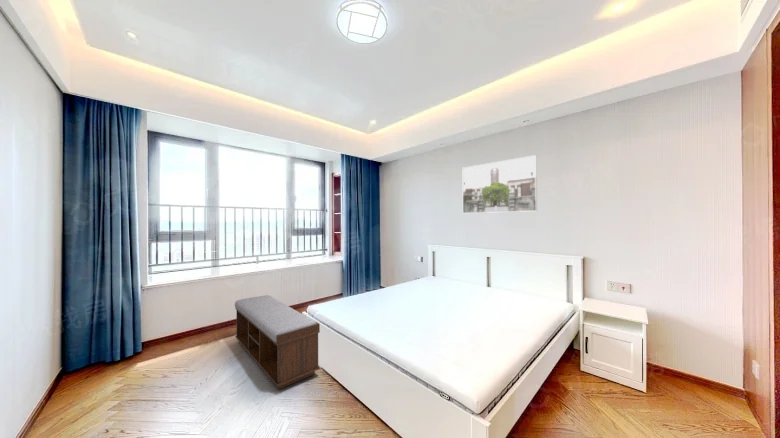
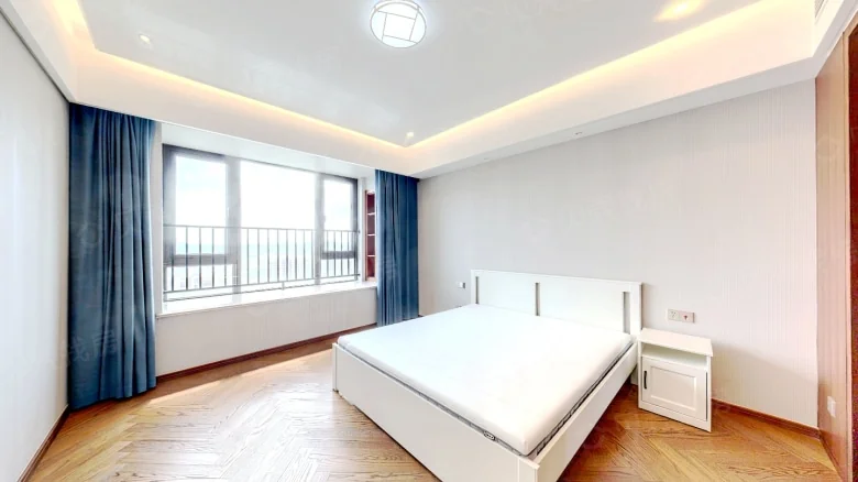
- bench [234,294,321,390]
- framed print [461,154,538,214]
